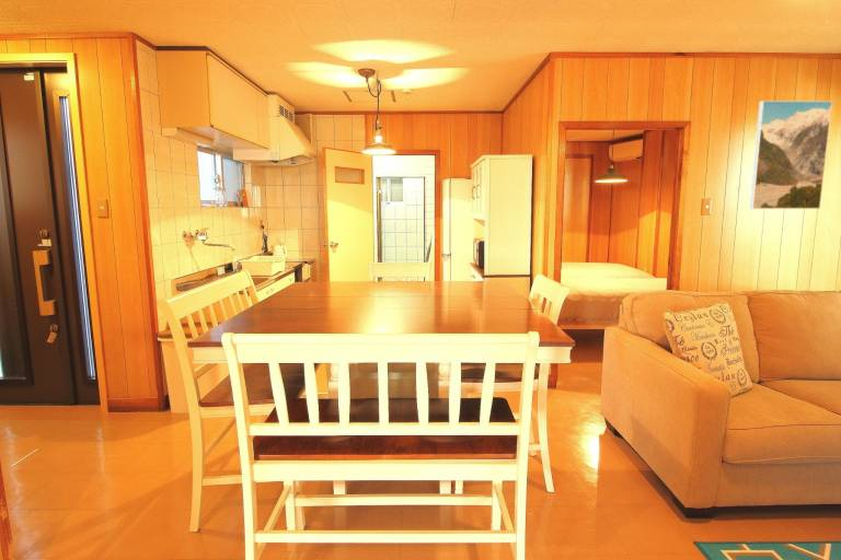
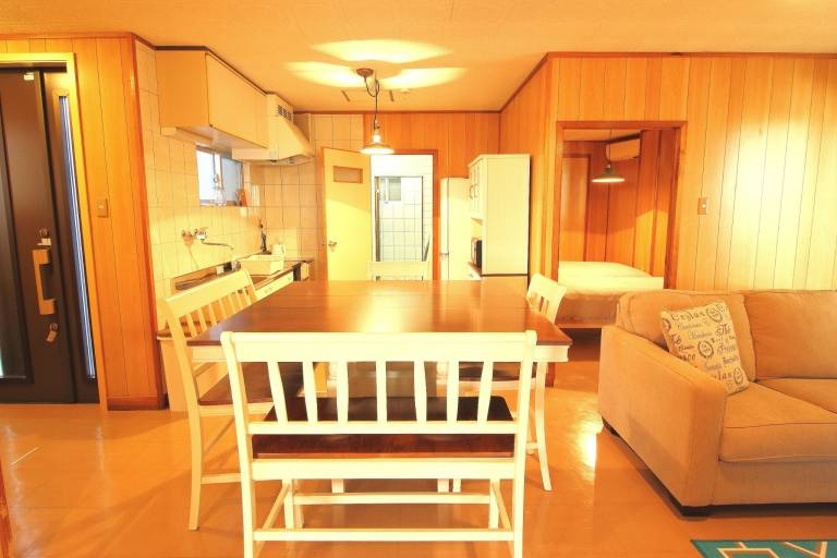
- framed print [749,100,833,210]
